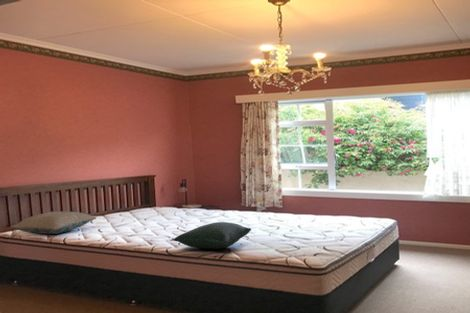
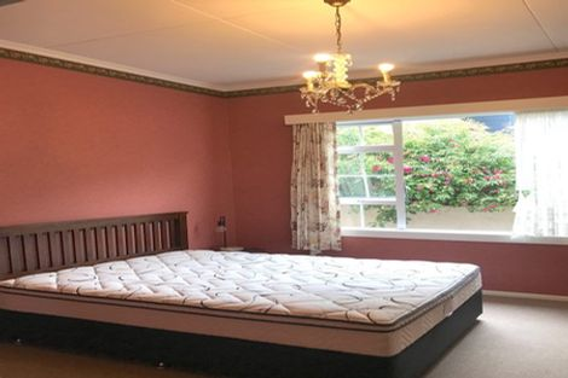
- pillow [9,211,98,235]
- pillow [172,221,252,250]
